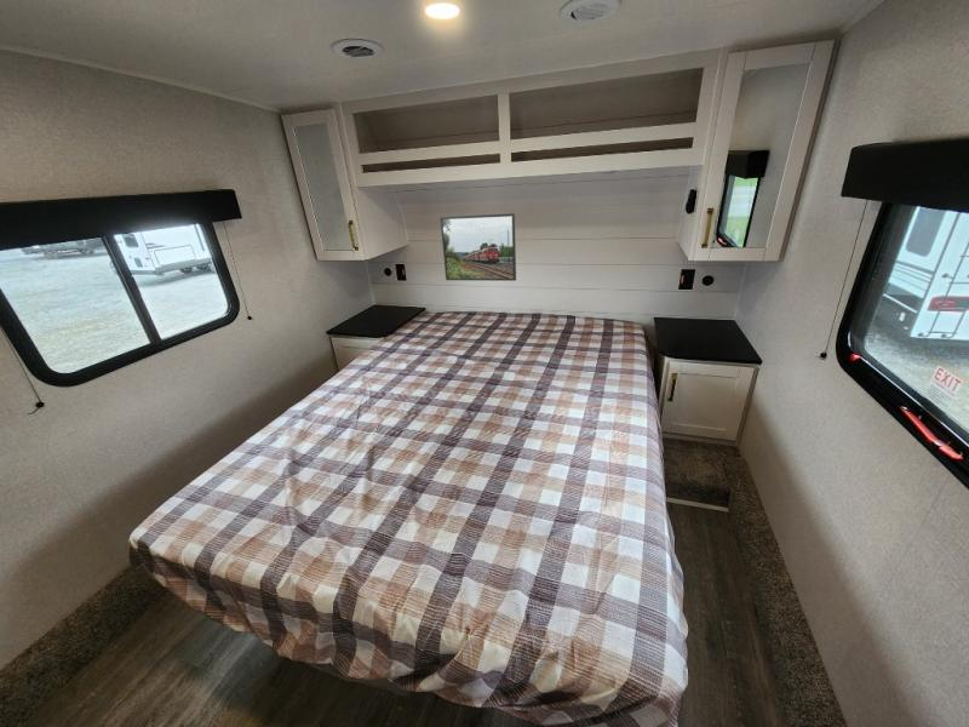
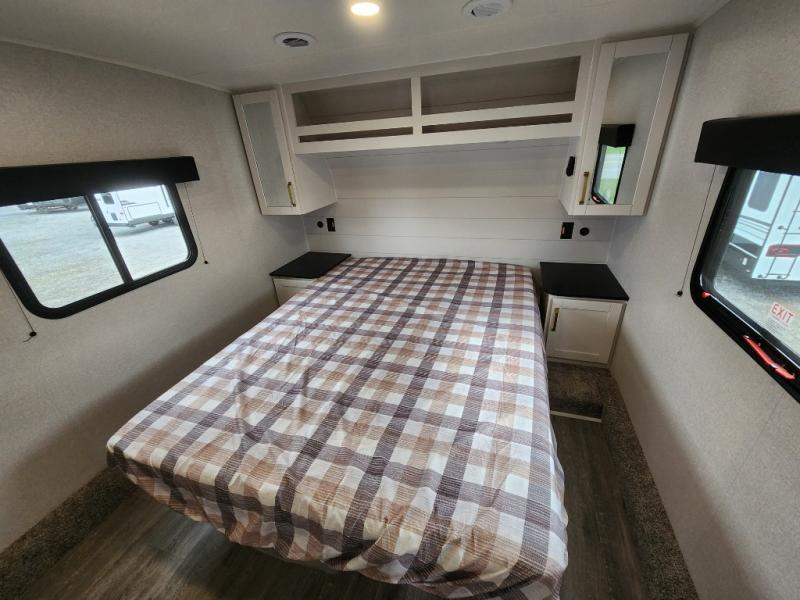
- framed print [438,212,517,282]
